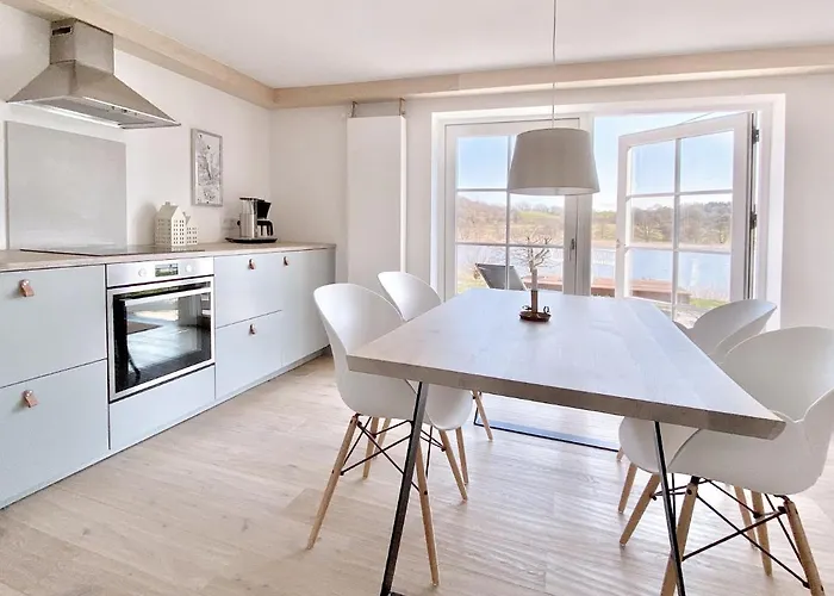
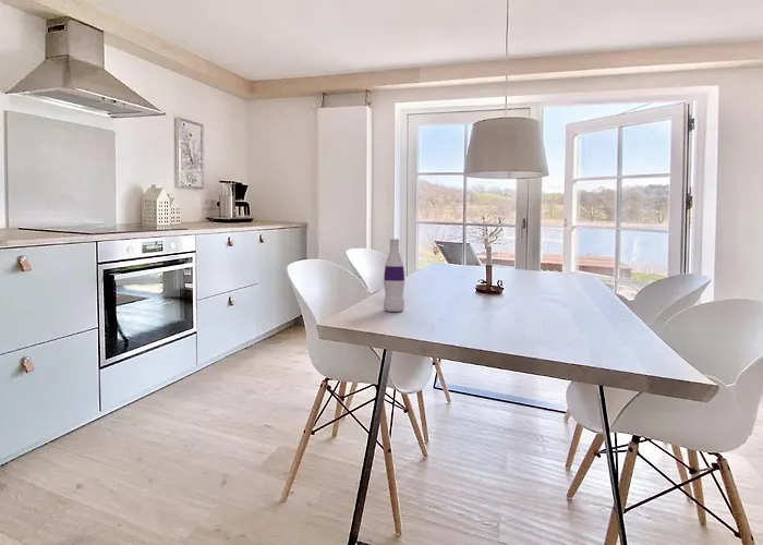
+ bottle [383,238,407,313]
